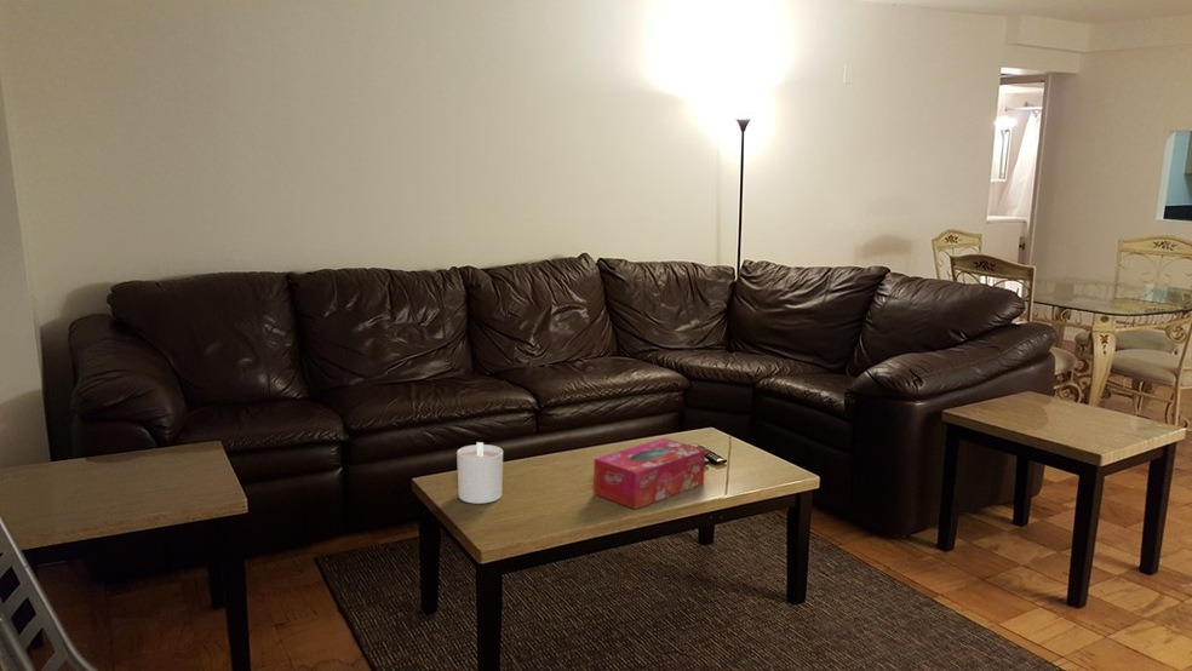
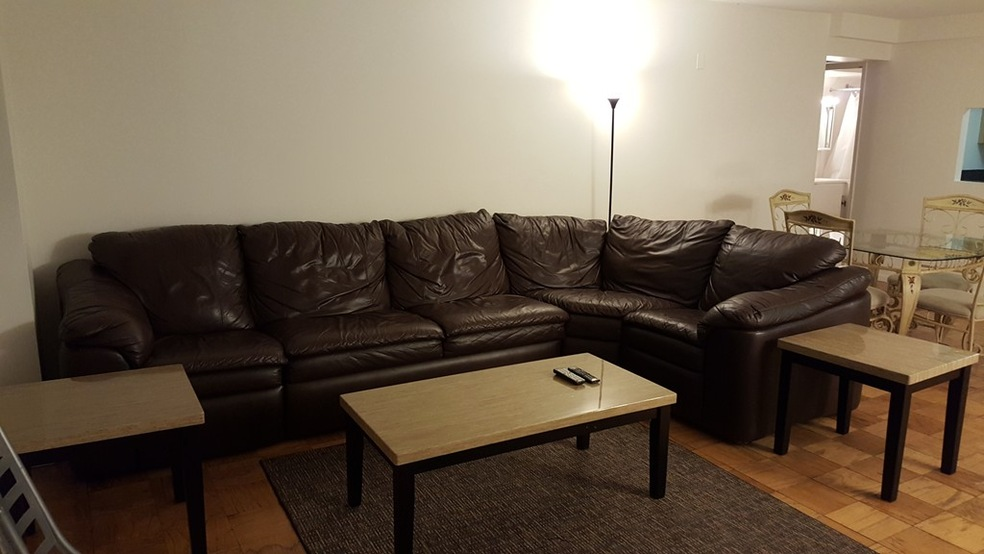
- candle [455,441,504,505]
- tissue box [592,437,706,510]
